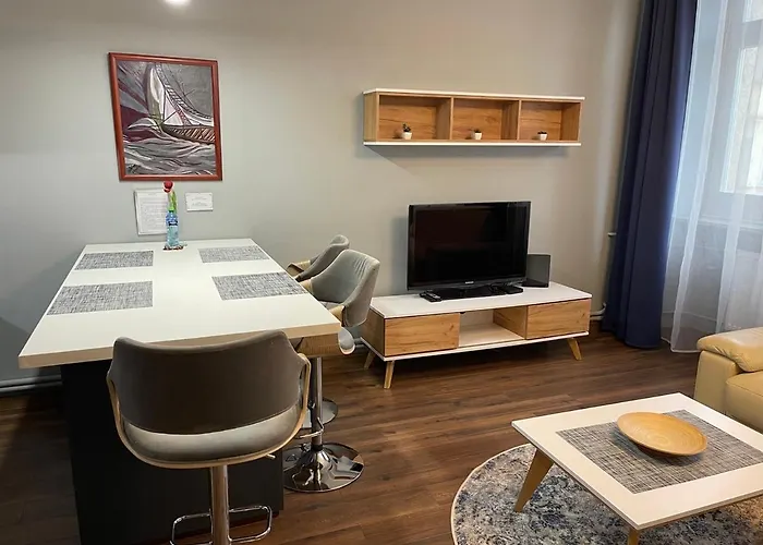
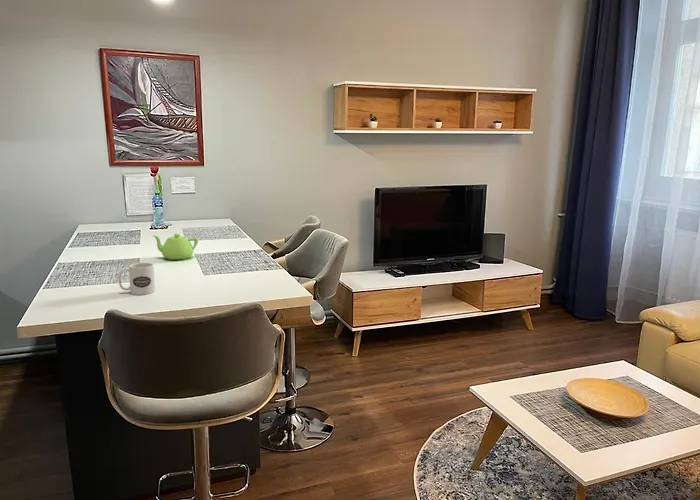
+ mug [118,262,156,296]
+ teapot [152,233,199,261]
